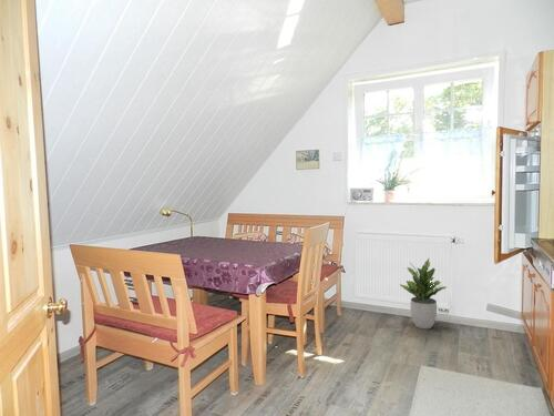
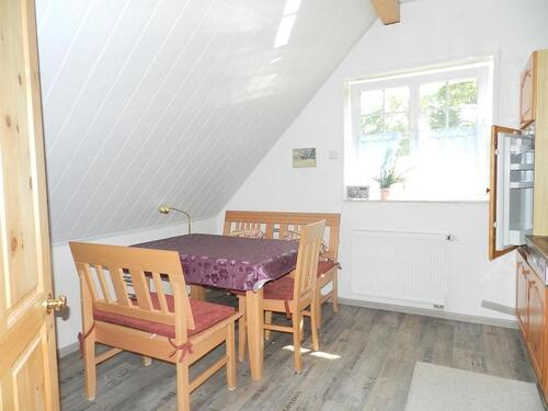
- potted plant [399,257,448,331]
